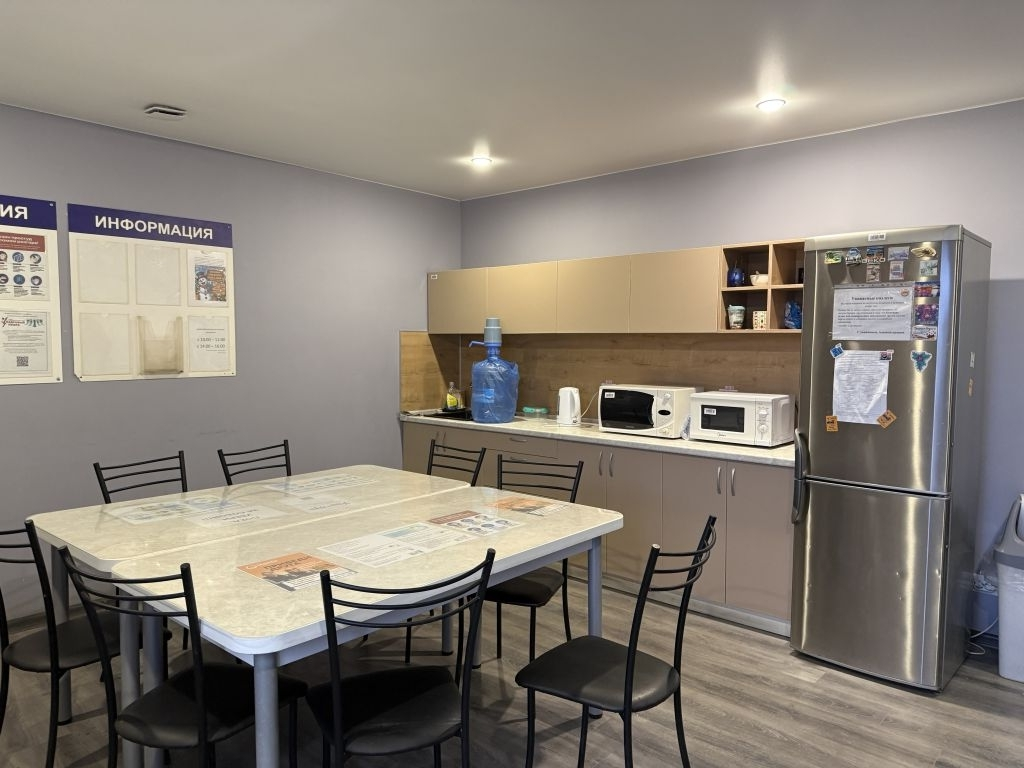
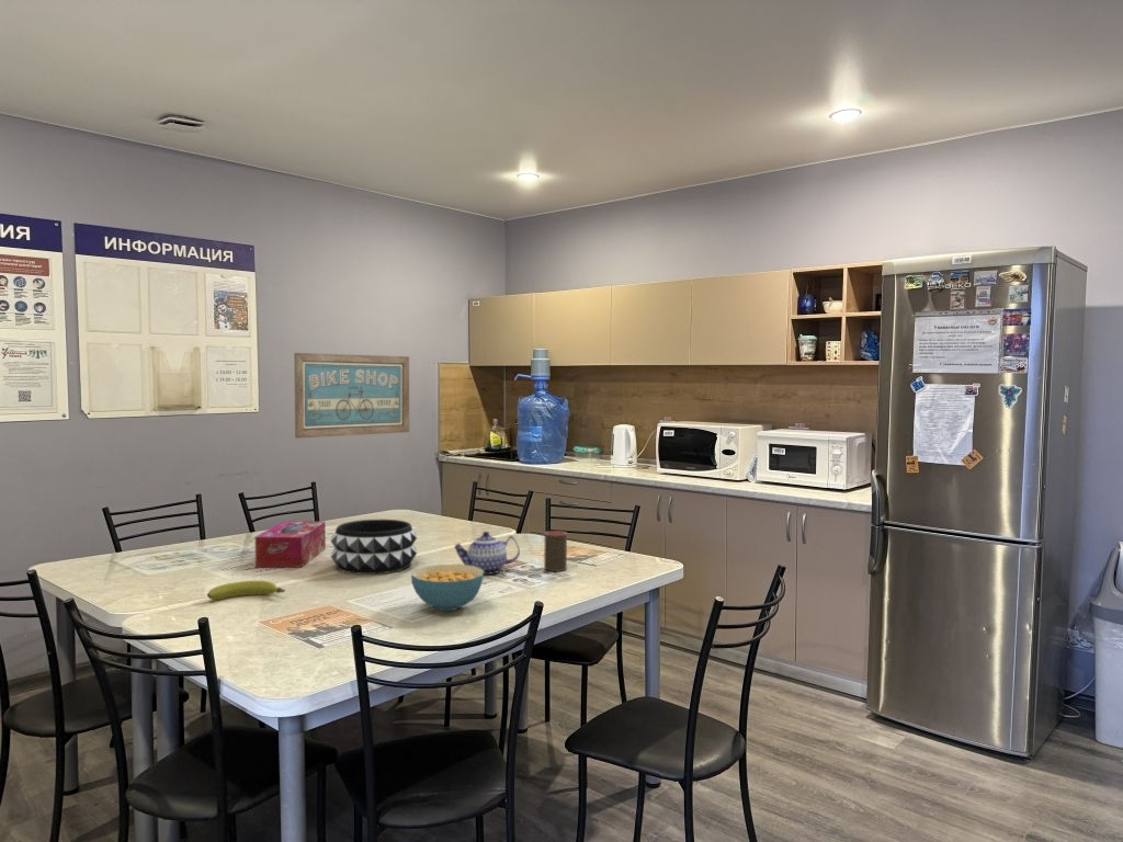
+ decorative bowl [329,519,418,576]
+ tissue box [254,521,327,568]
+ cereal bowl [410,564,485,612]
+ teapot [453,531,521,576]
+ wall art [293,352,410,440]
+ fruit [206,580,286,601]
+ cup [543,530,568,572]
